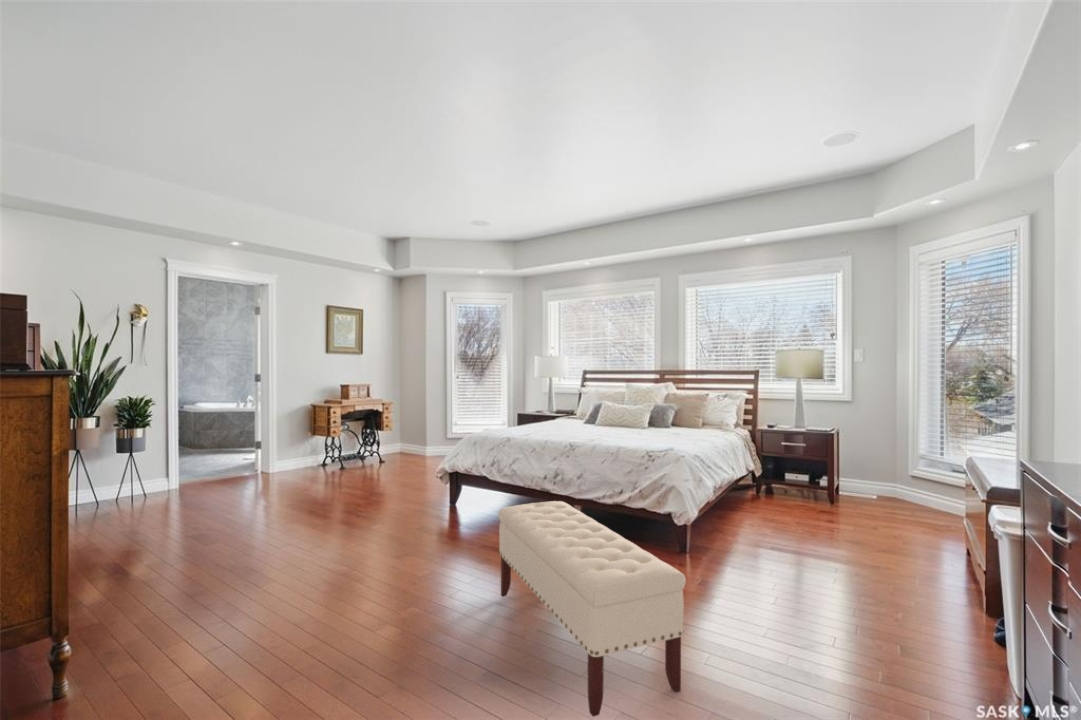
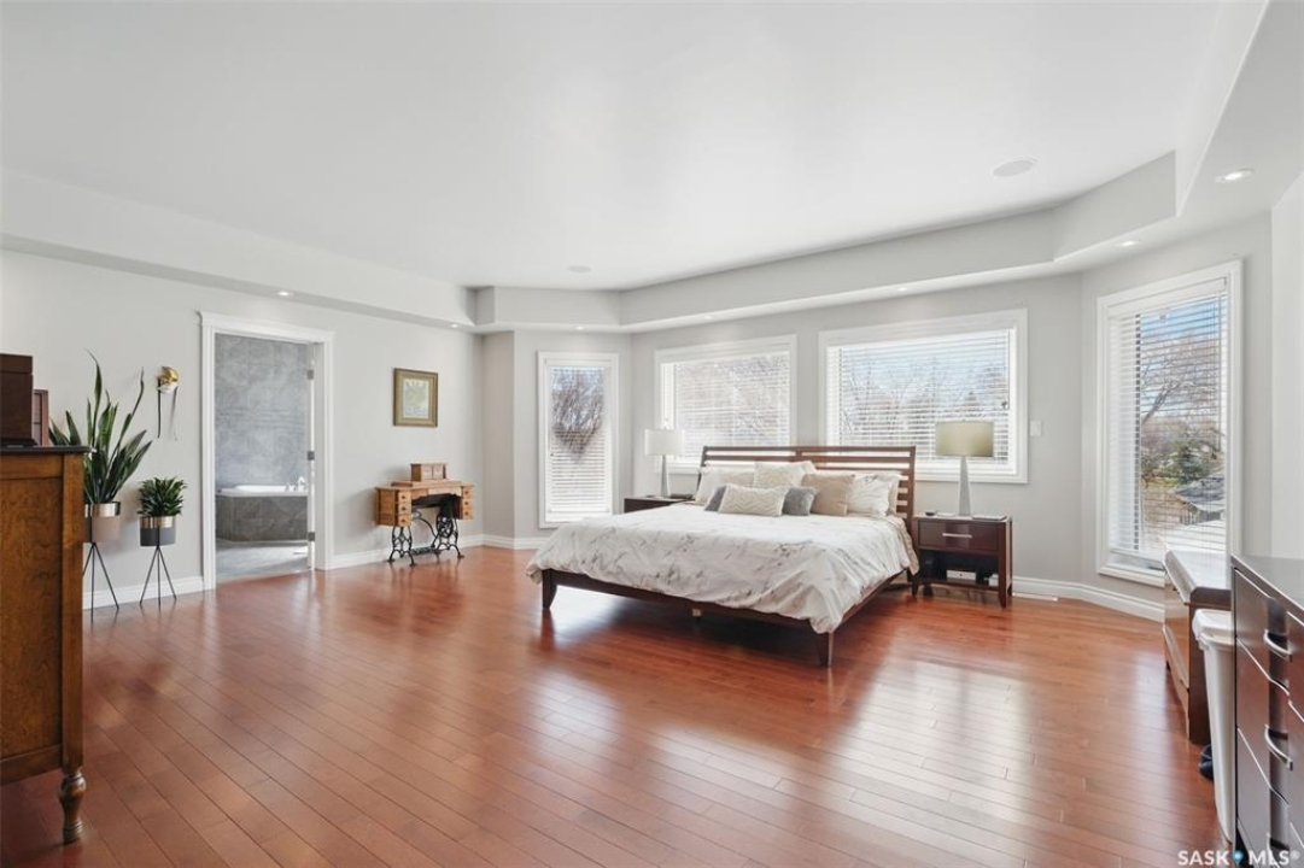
- bench [497,500,687,718]
